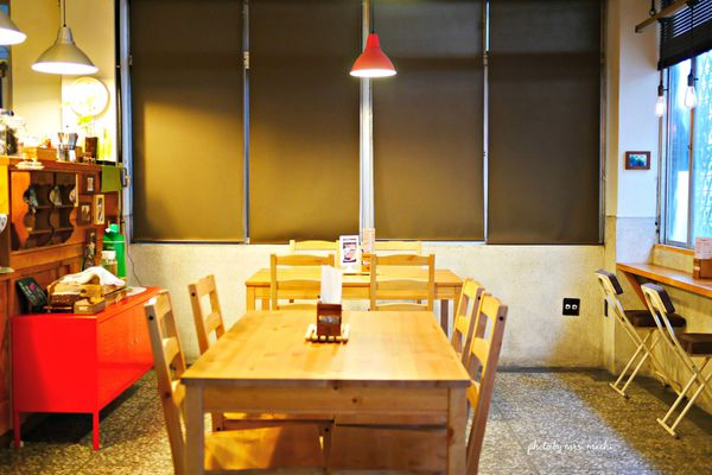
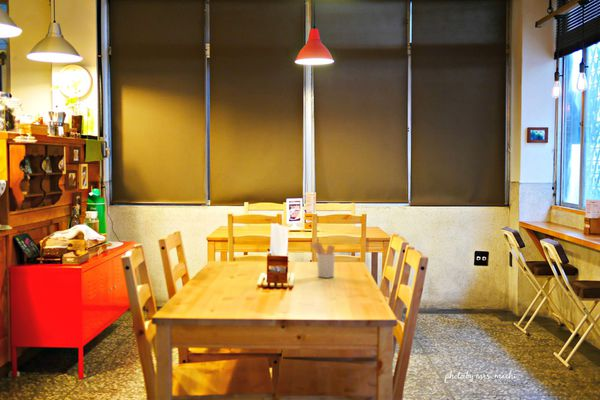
+ utensil holder [309,241,336,279]
